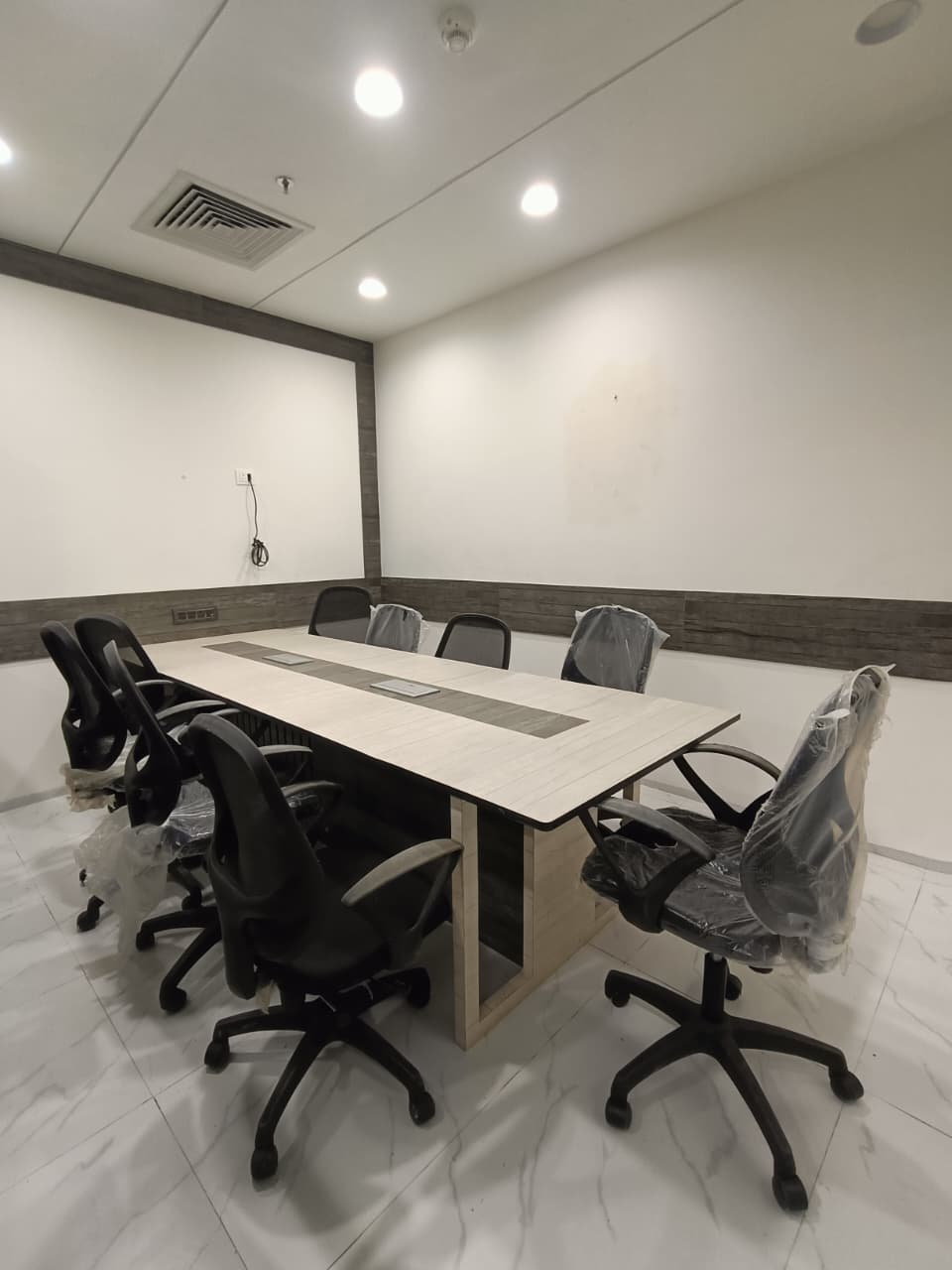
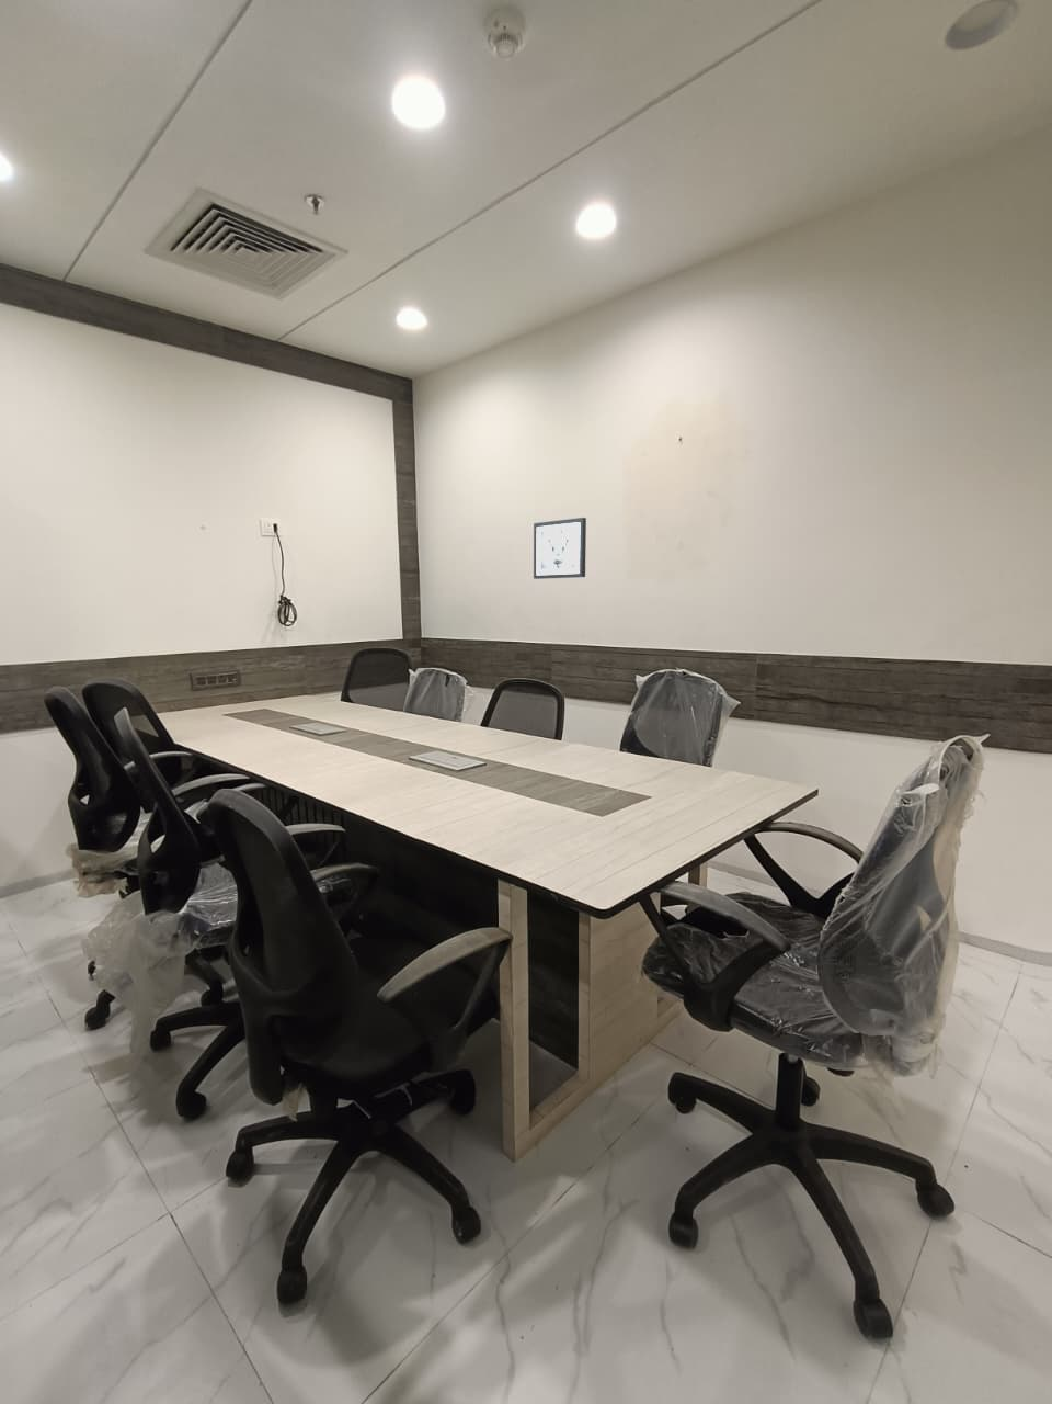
+ wall art [533,516,588,580]
